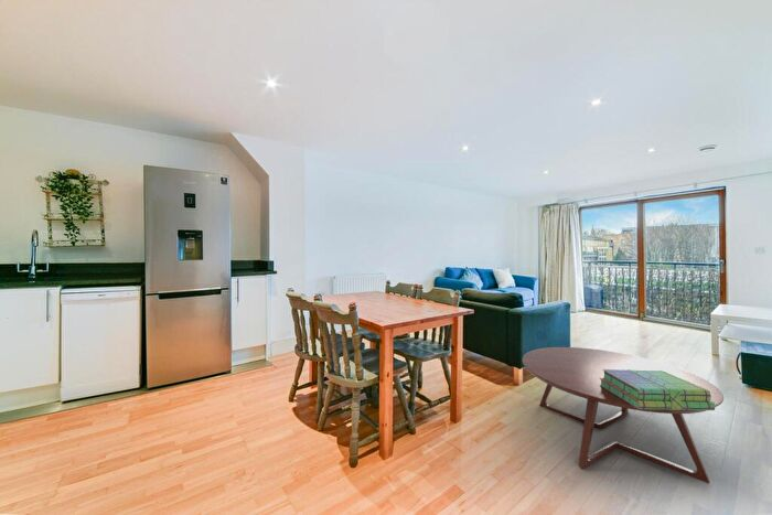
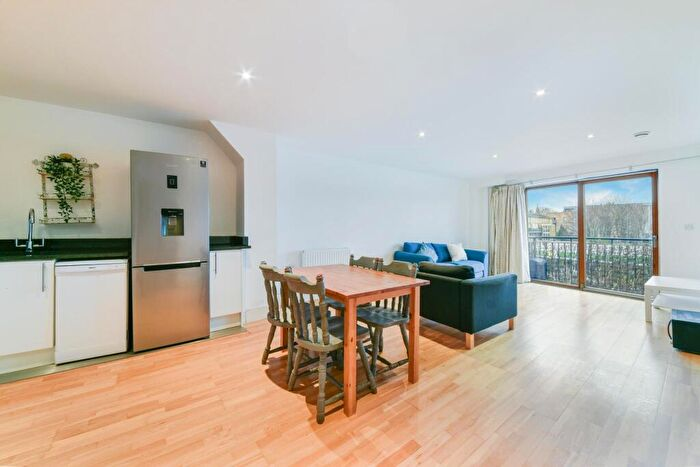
- coffee table [522,346,725,484]
- stack of books [600,369,716,411]
